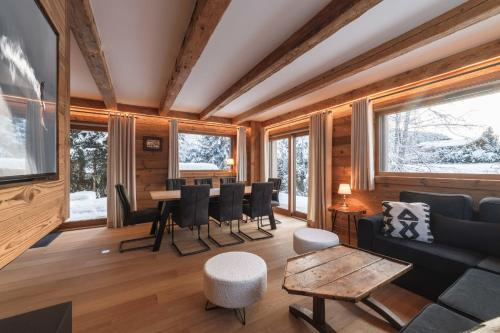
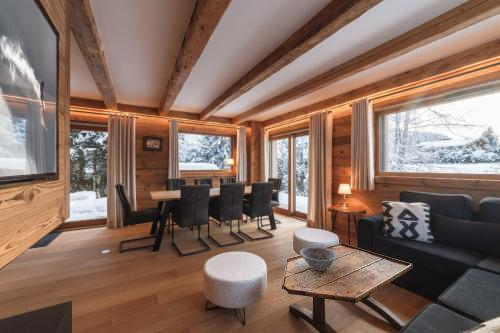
+ decorative bowl [299,246,339,272]
